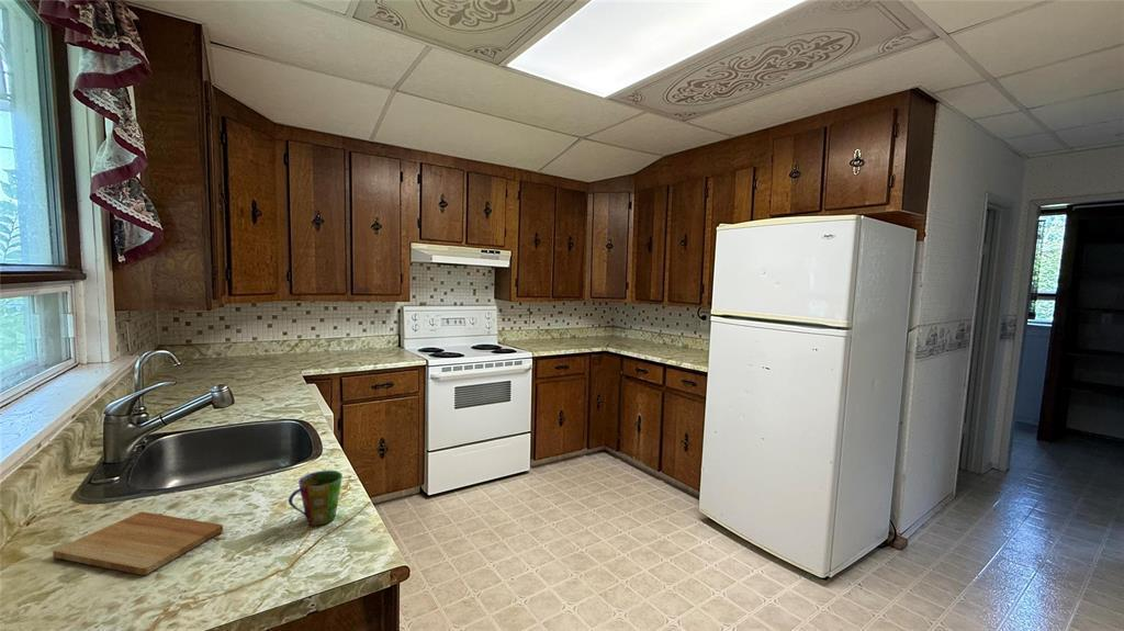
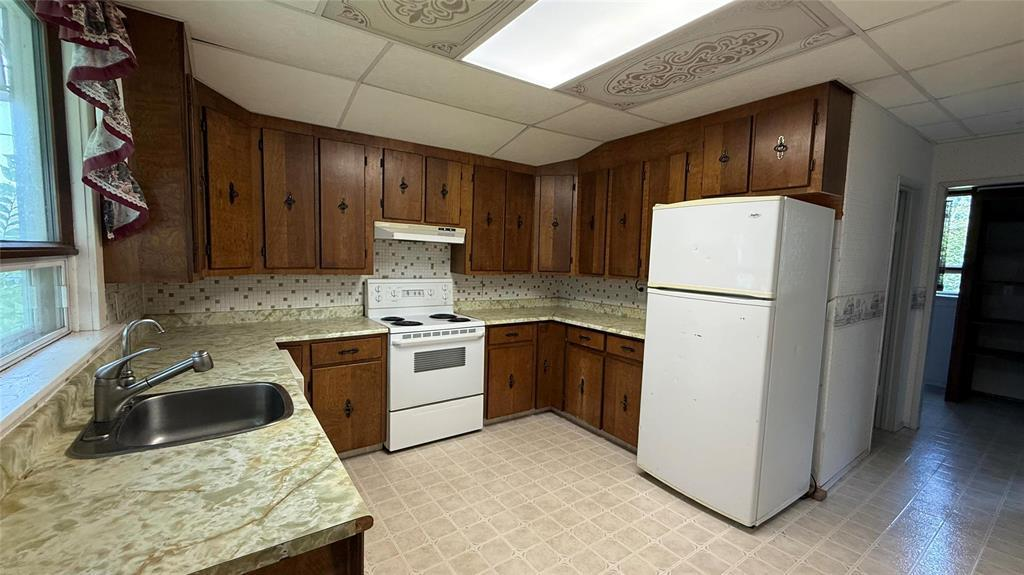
- cup [288,470,344,527]
- cutting board [53,510,224,576]
